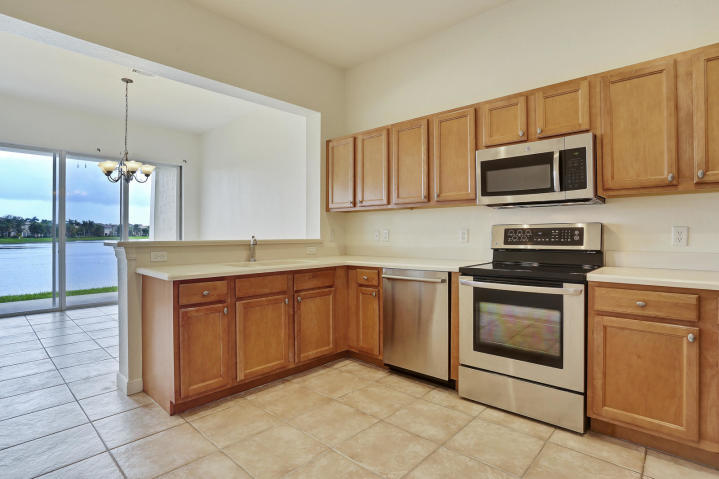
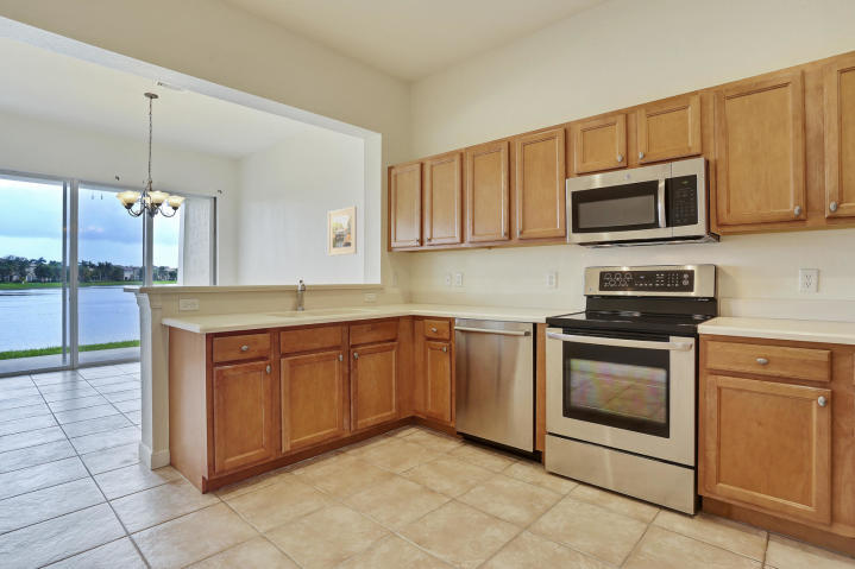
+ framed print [327,206,358,257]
